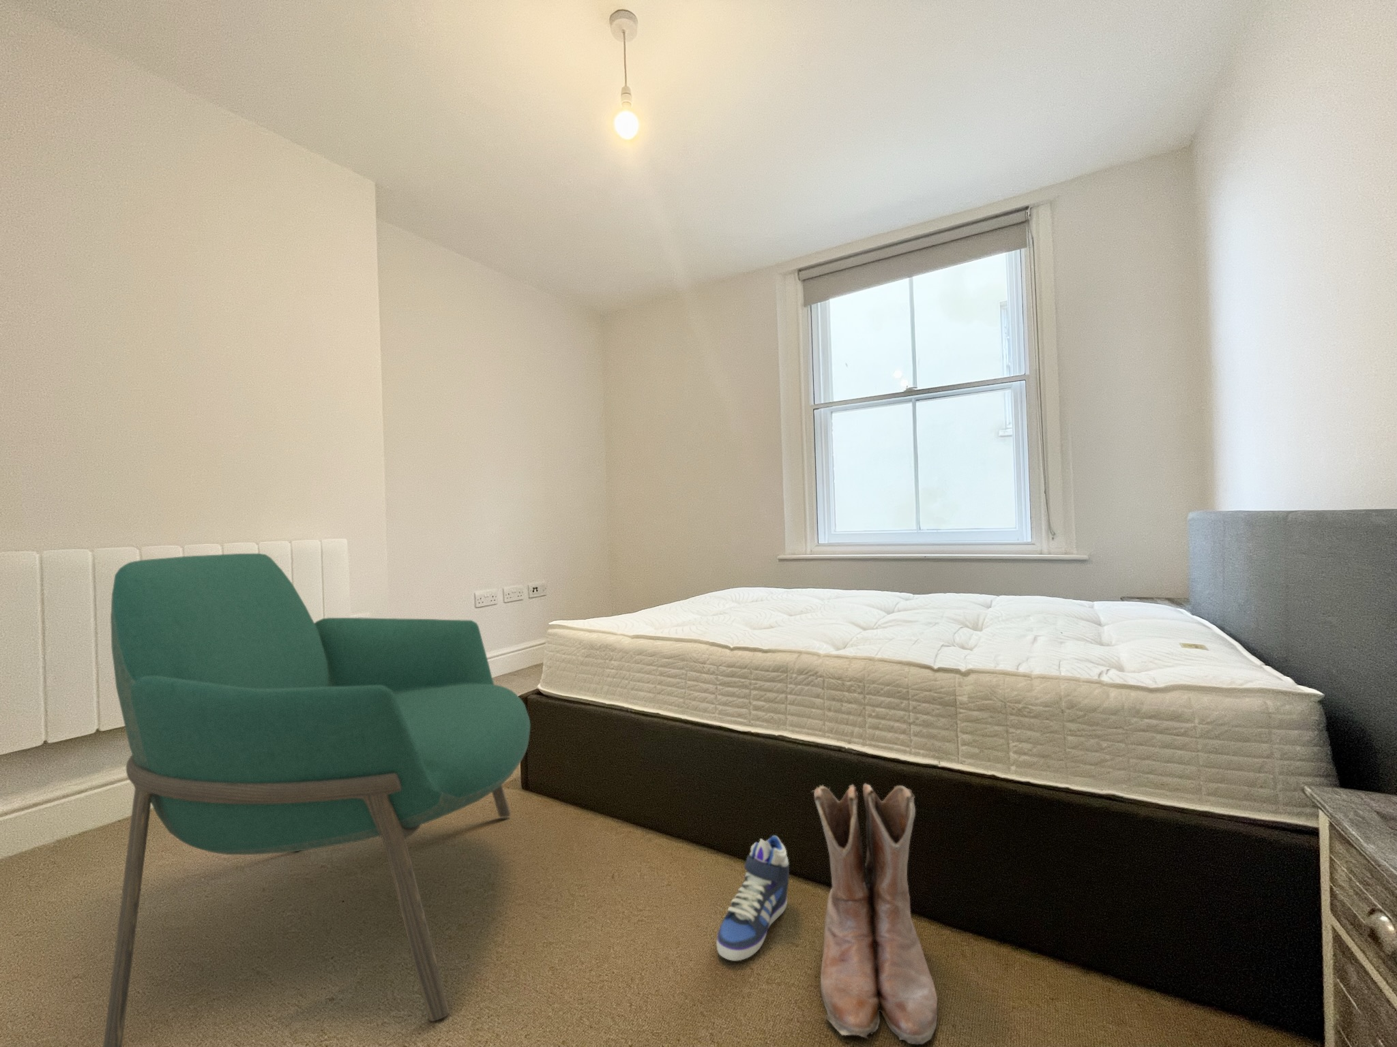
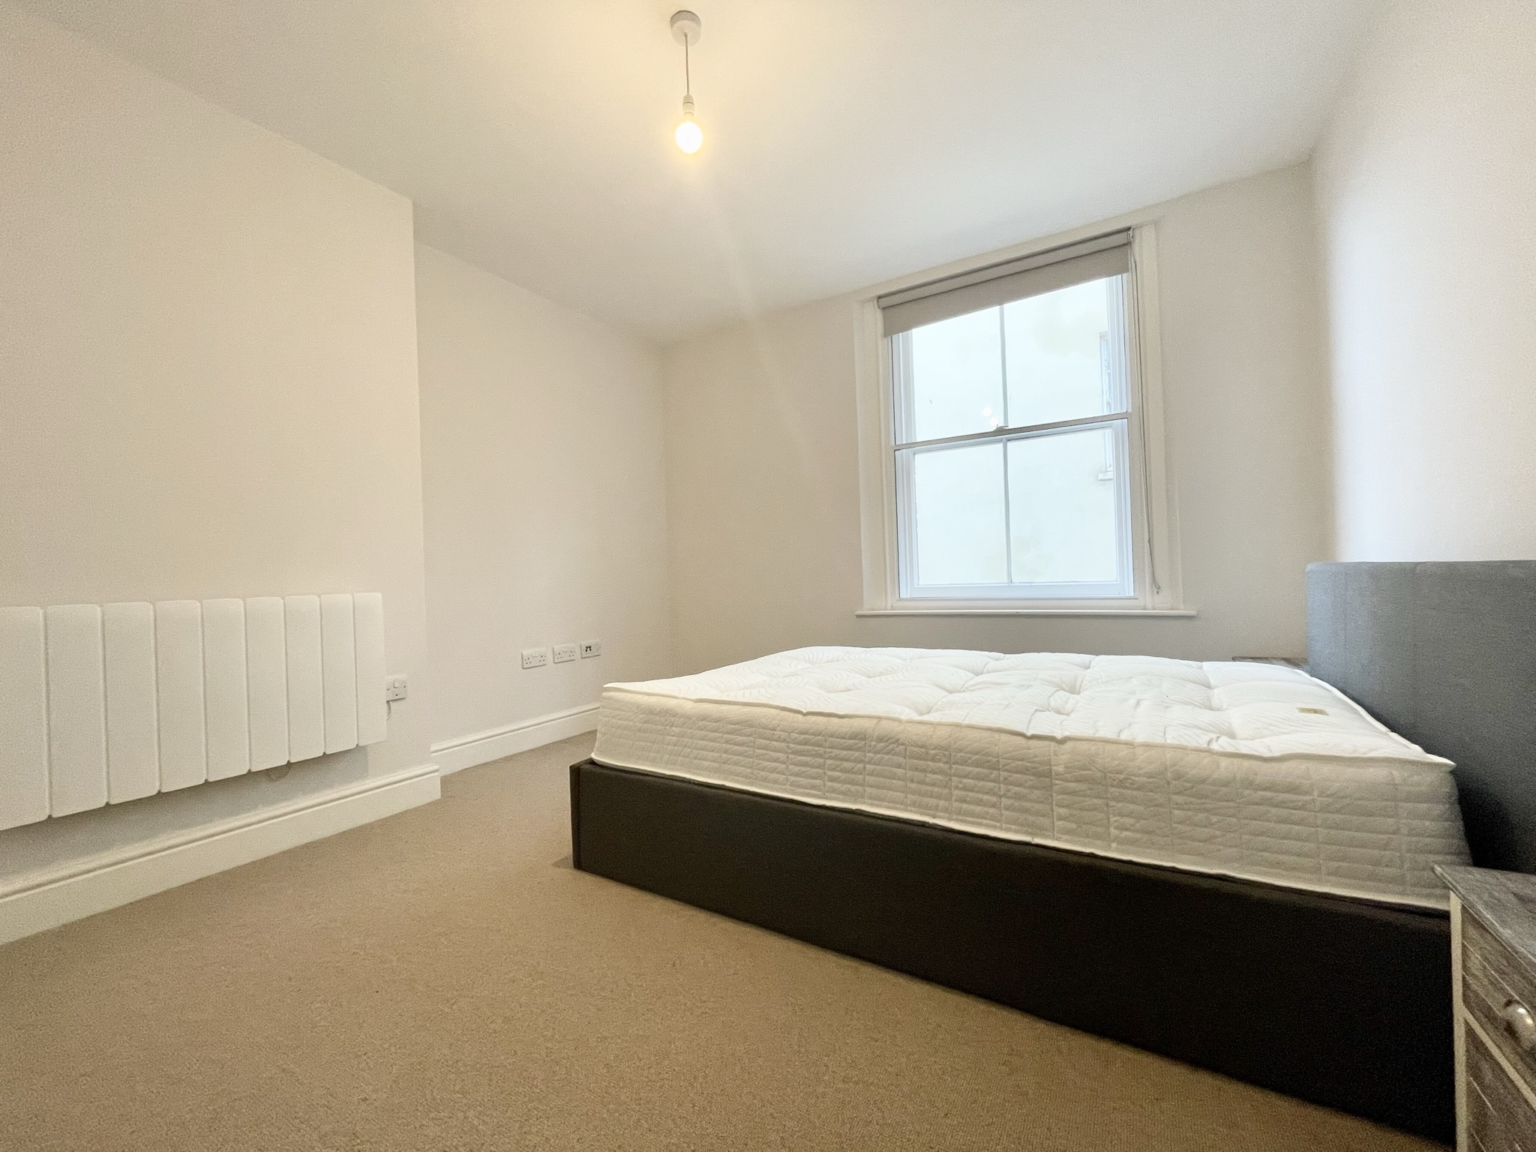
- armchair [102,553,530,1047]
- boots [811,782,938,1045]
- sneaker [716,835,790,962]
